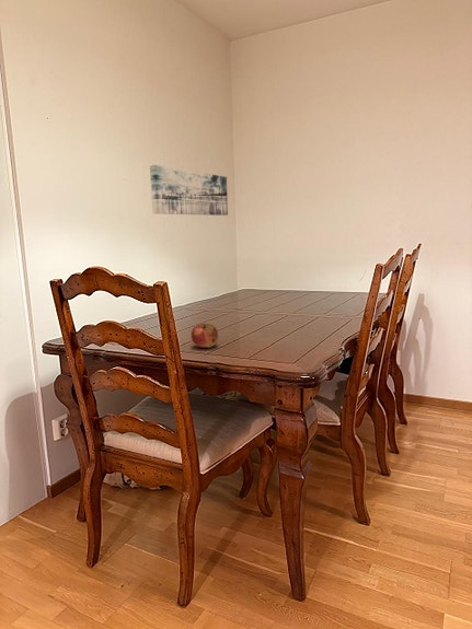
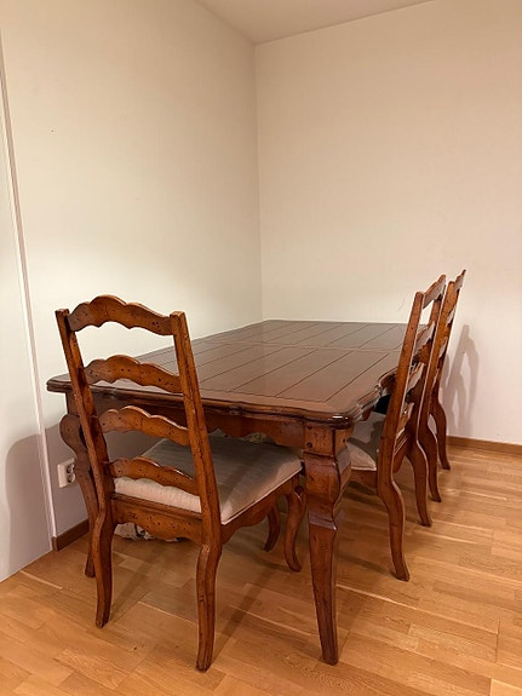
- wall art [149,164,229,217]
- fruit [191,323,219,349]
